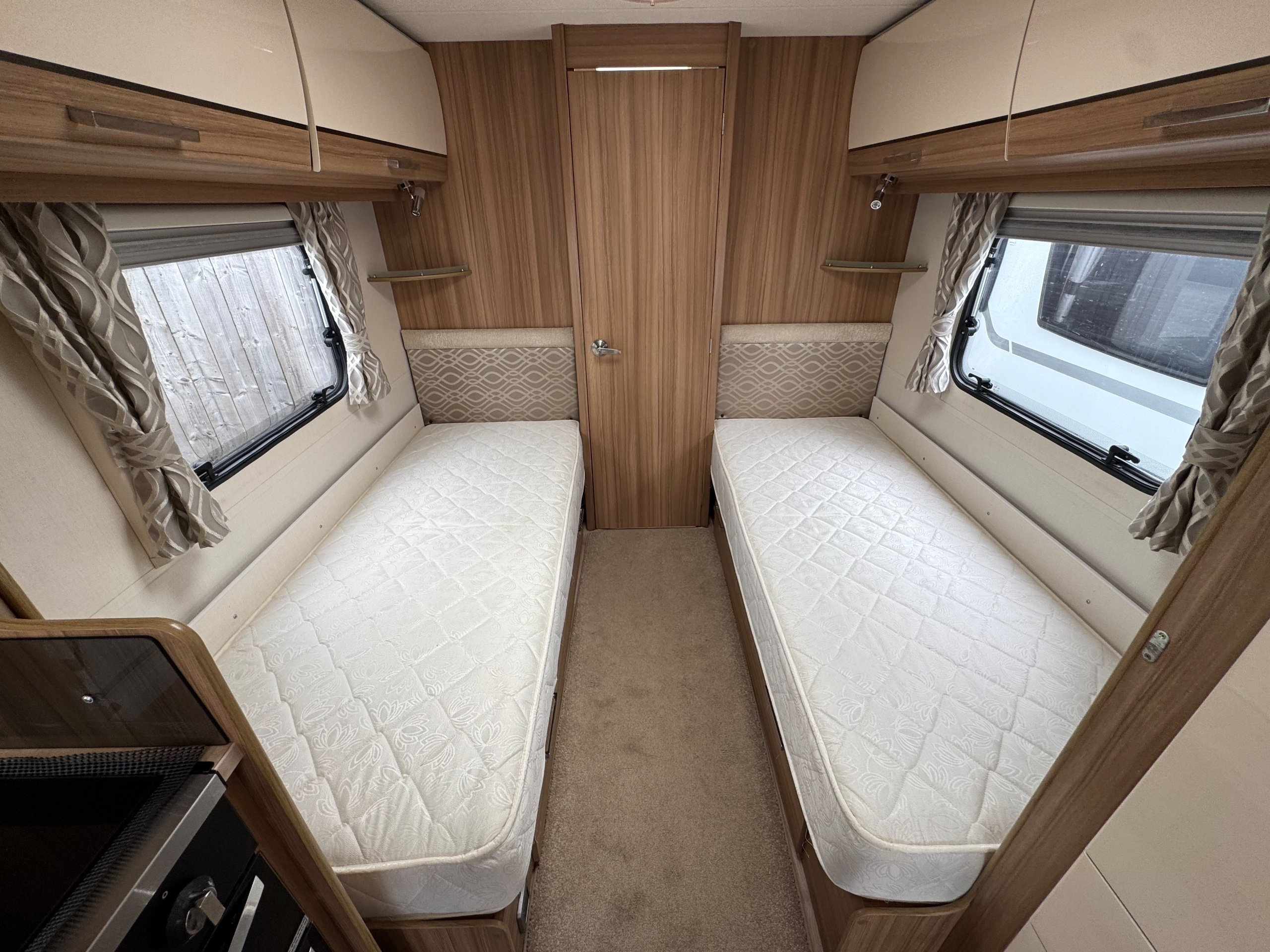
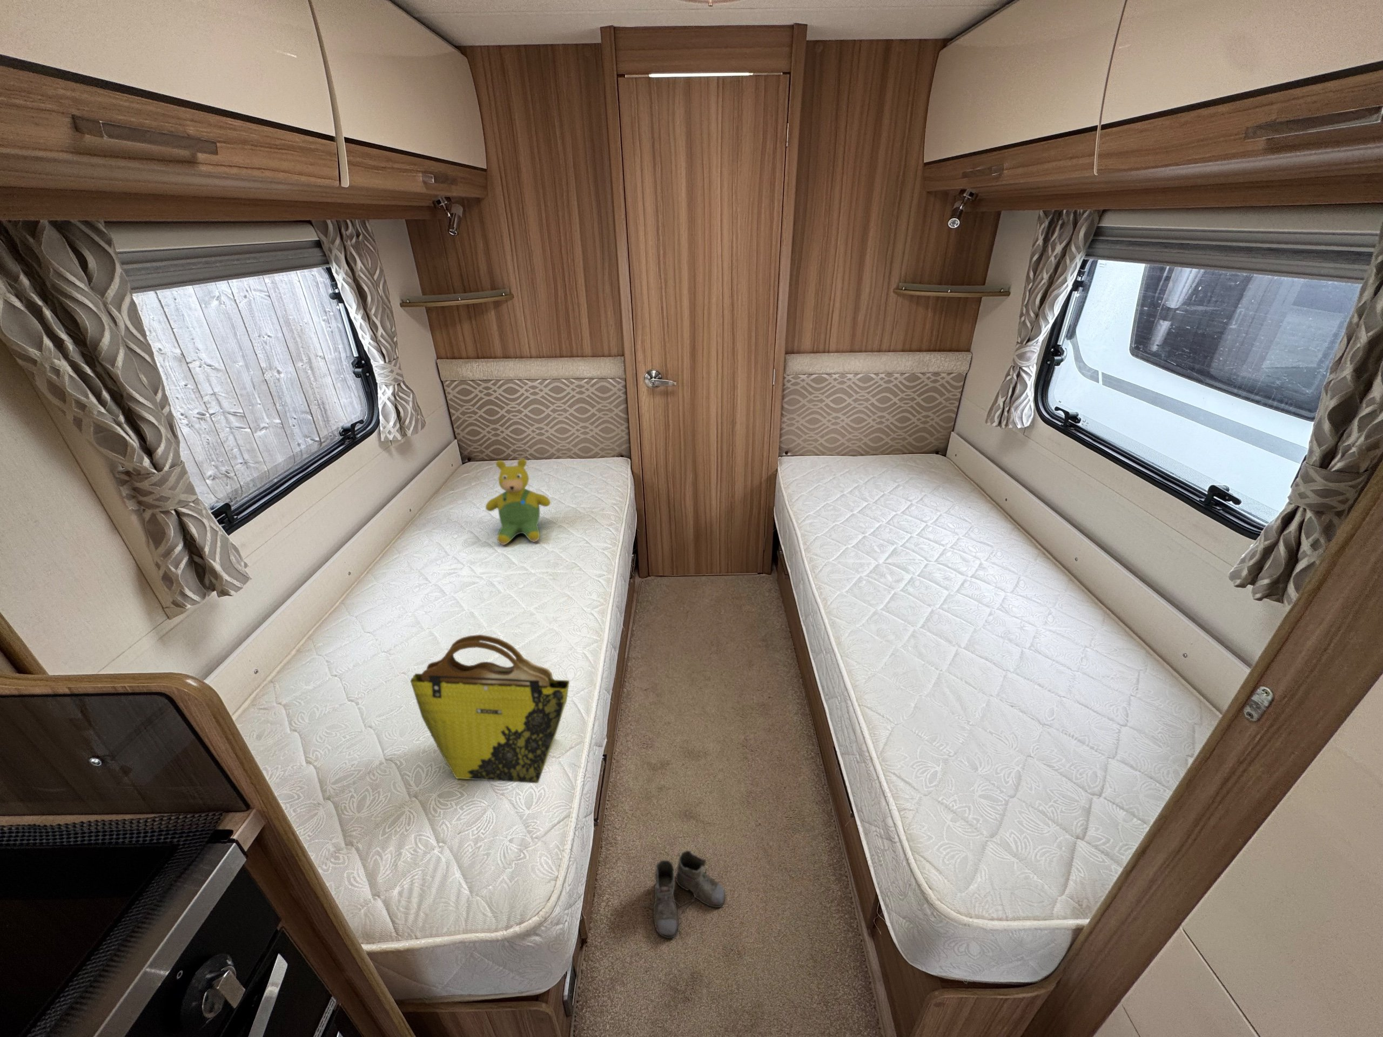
+ boots [638,850,725,939]
+ teddy bear [485,457,551,546]
+ tote bag [409,634,570,783]
